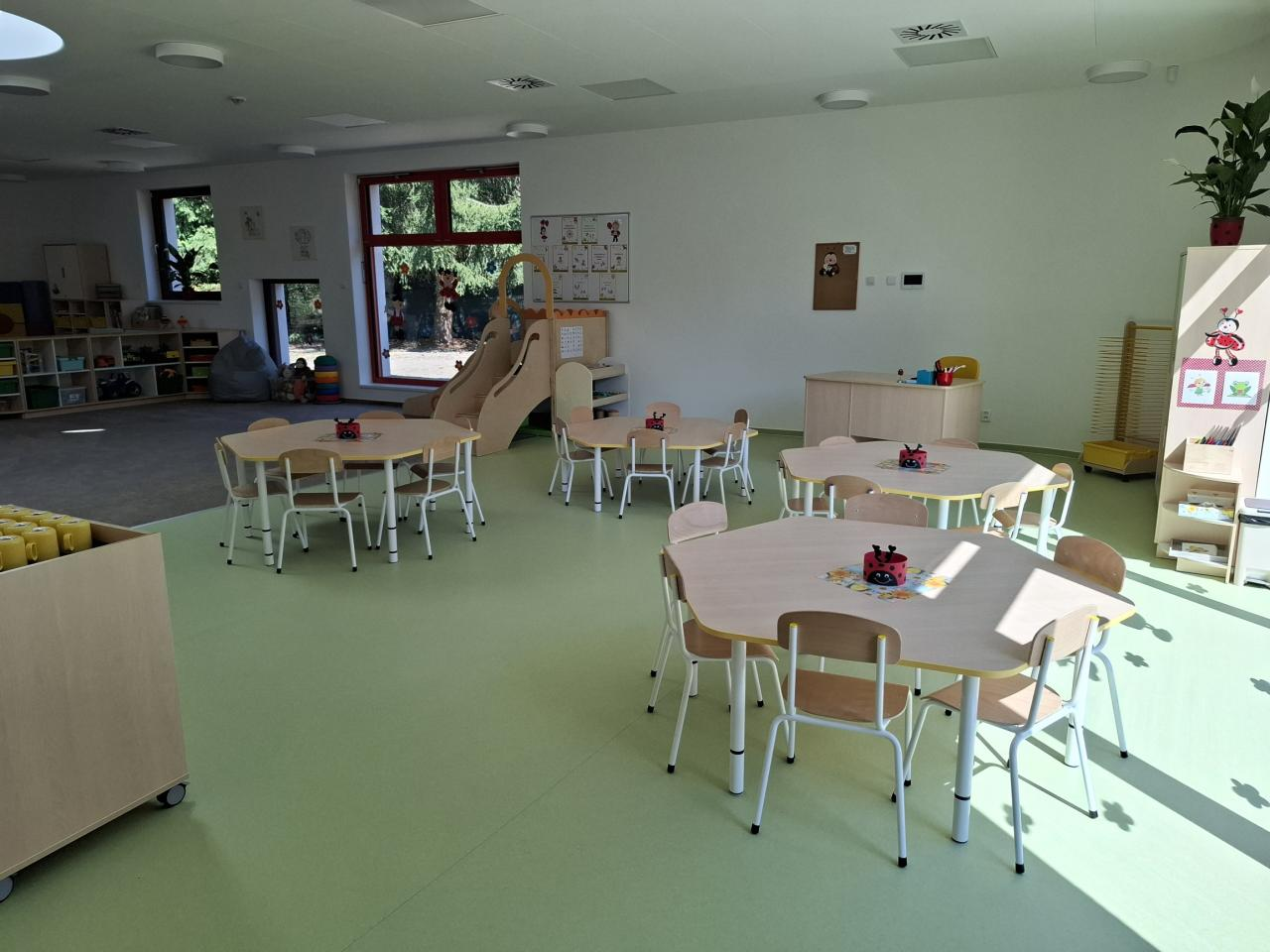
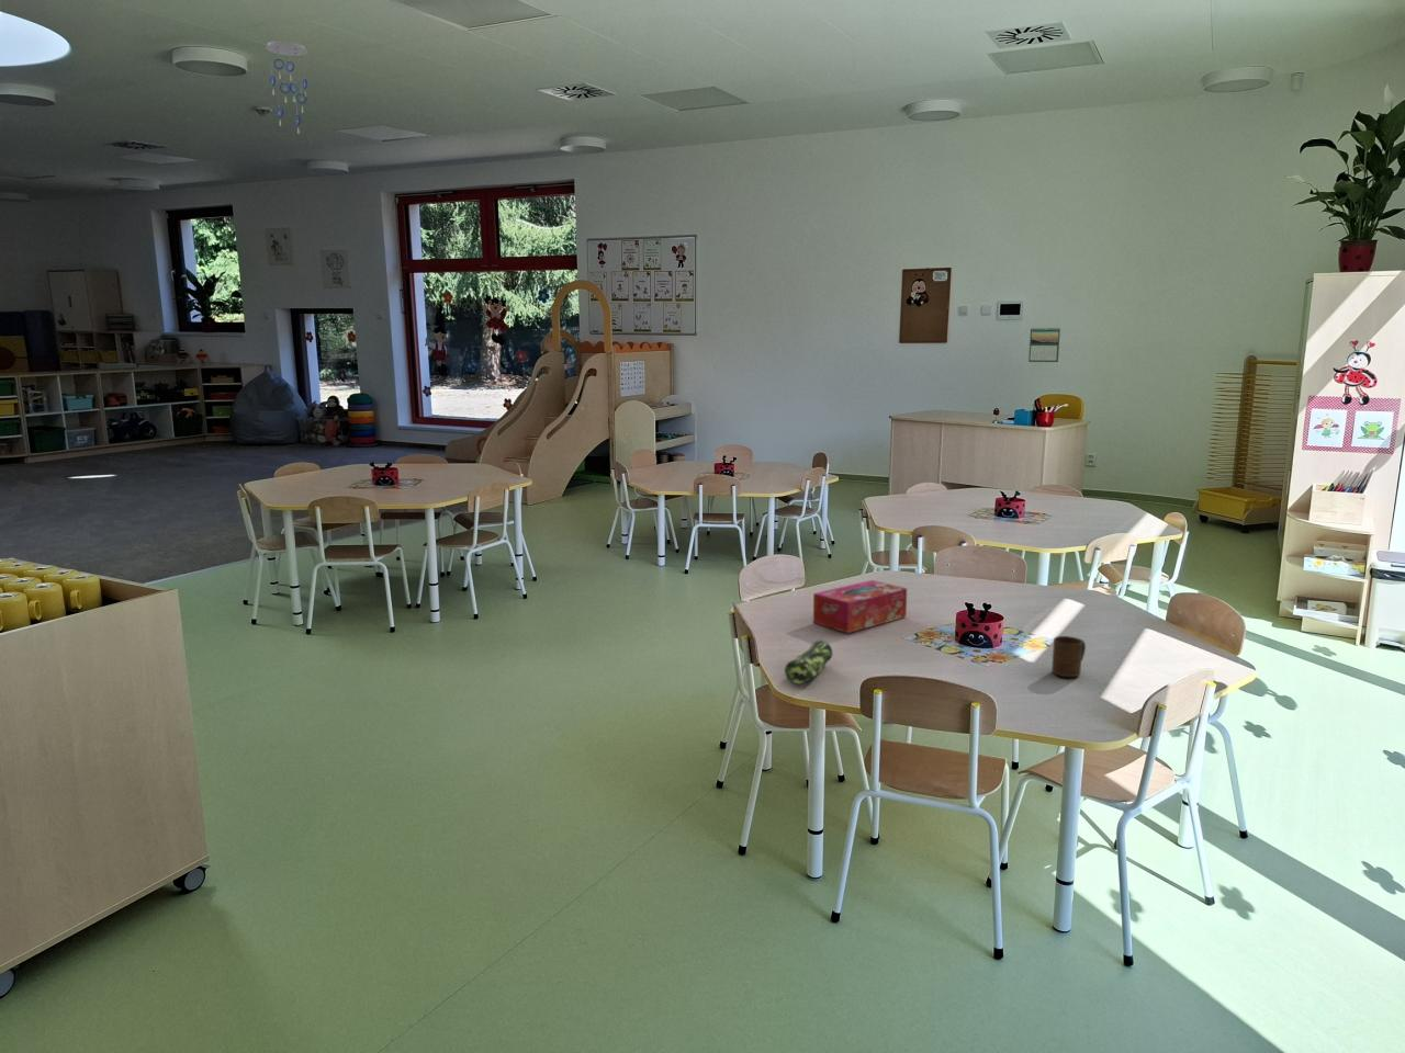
+ cup [1051,635,1086,678]
+ ceiling mobile [264,40,309,135]
+ calendar [1028,326,1061,363]
+ tissue box [812,580,908,634]
+ pencil case [783,639,833,686]
